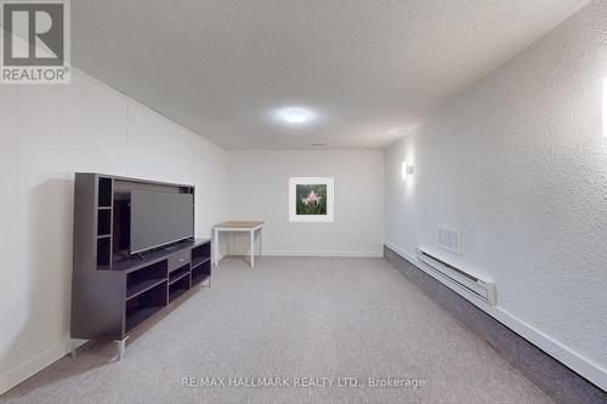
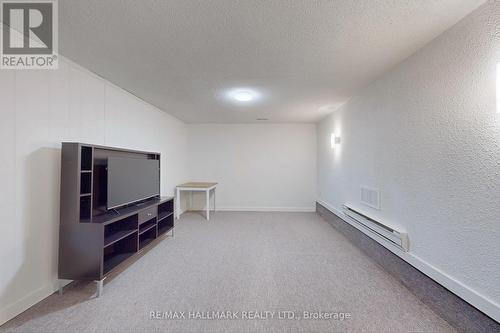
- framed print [289,176,335,222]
